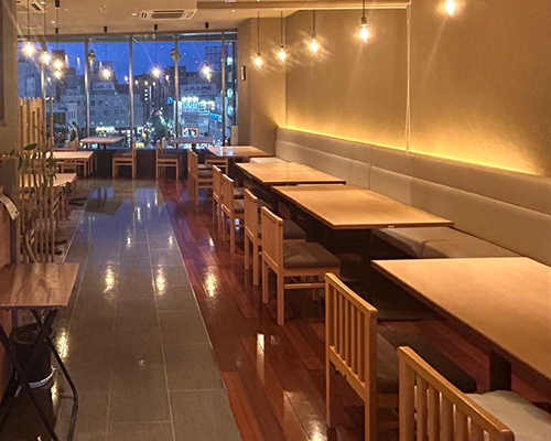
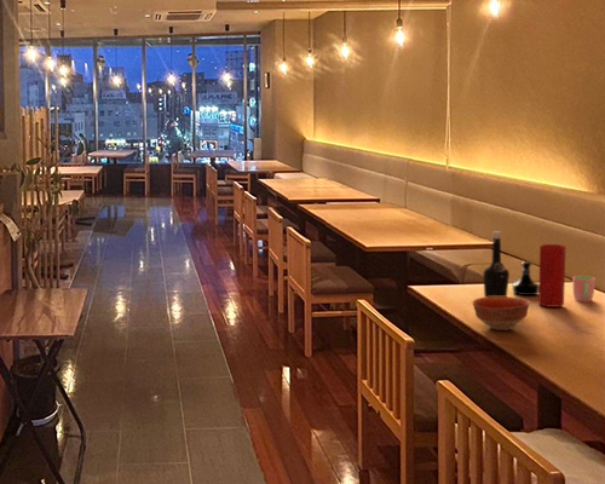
+ tequila bottle [512,260,540,296]
+ bowl [471,295,531,332]
+ bottle [482,230,511,298]
+ vase [537,243,567,309]
+ cup [571,275,597,302]
